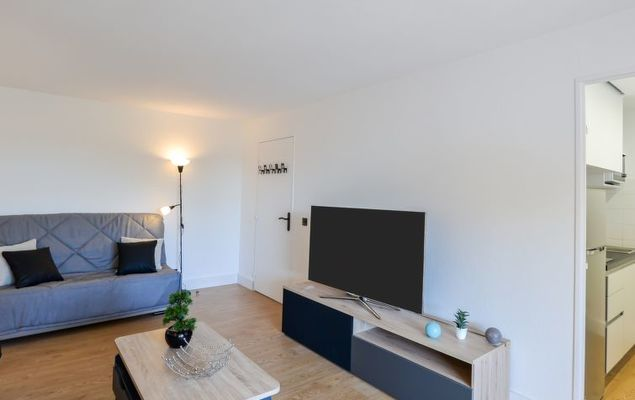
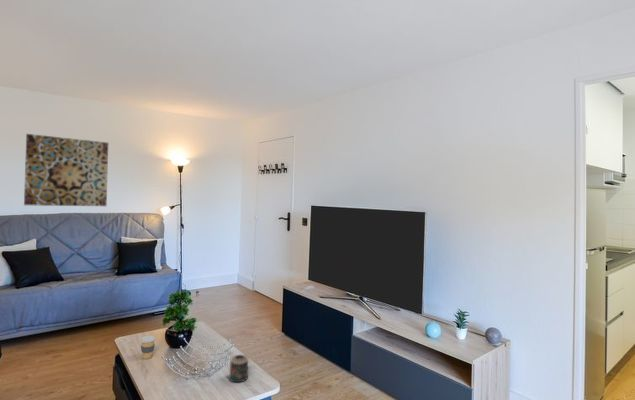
+ candle [224,354,249,383]
+ wall art [23,133,109,207]
+ coffee cup [139,335,157,360]
